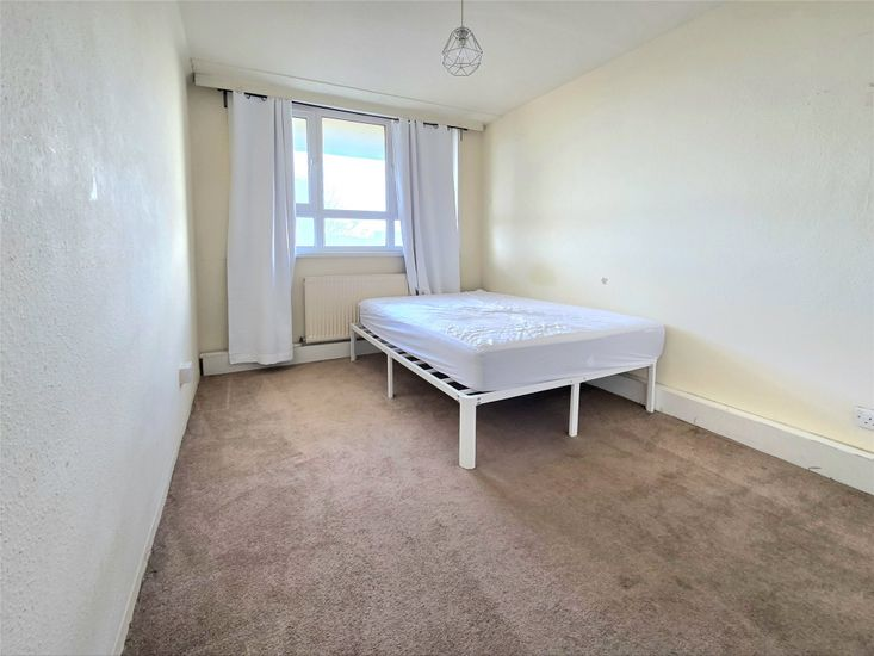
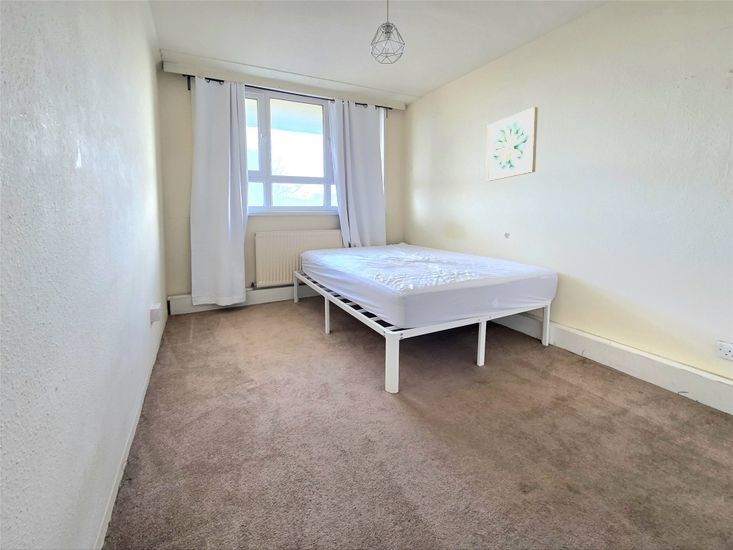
+ wall art [485,106,539,182]
